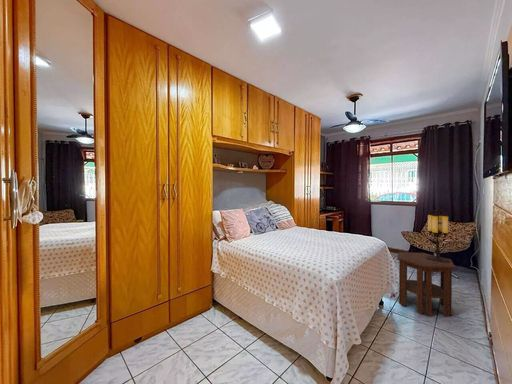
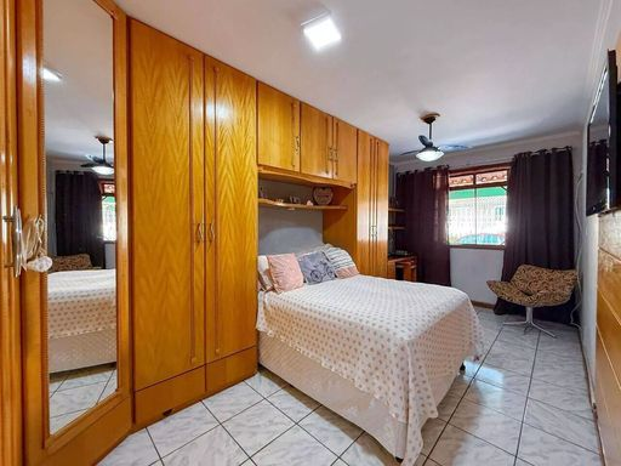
- table lamp [426,208,450,262]
- side table [396,251,456,318]
